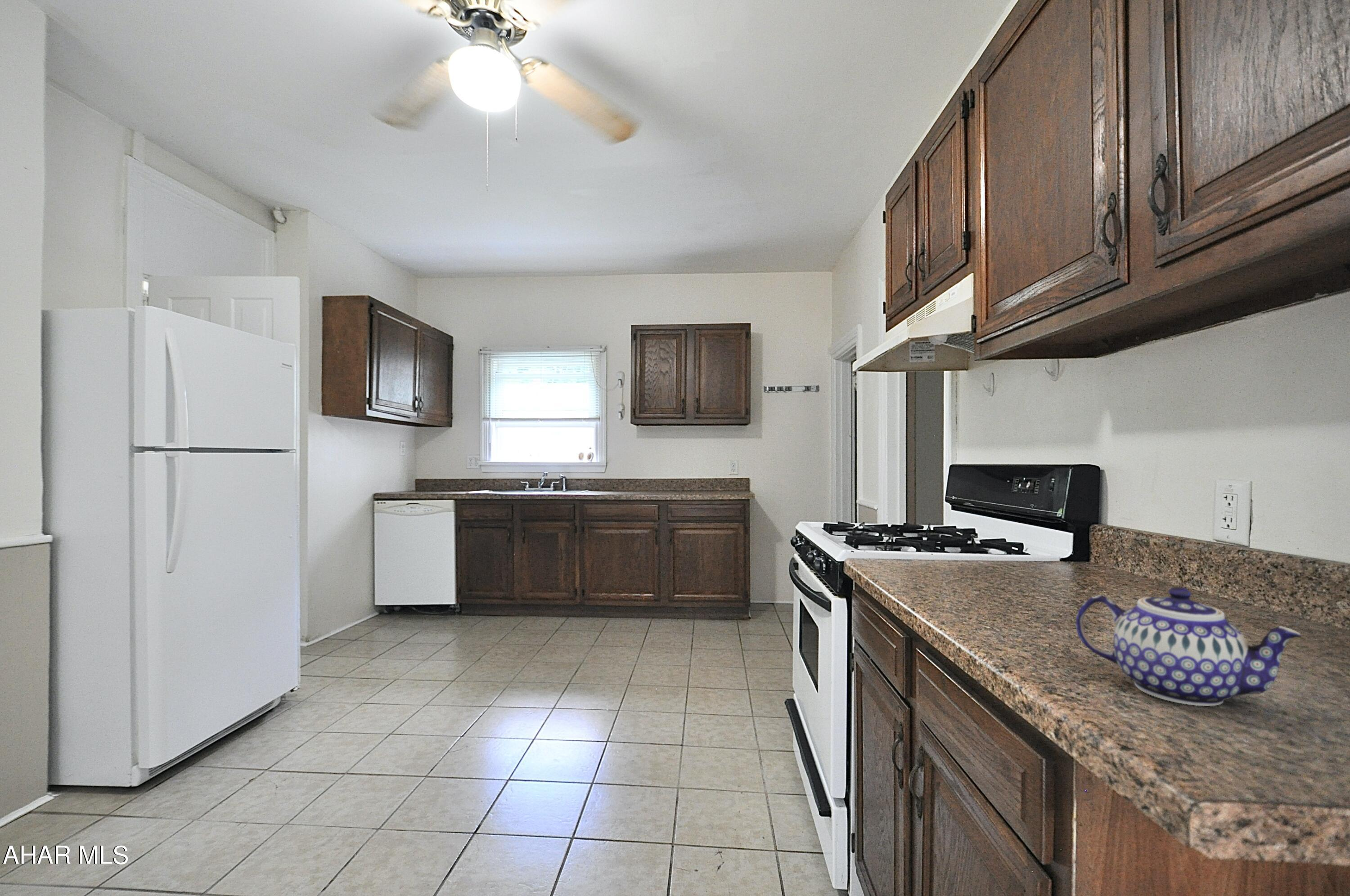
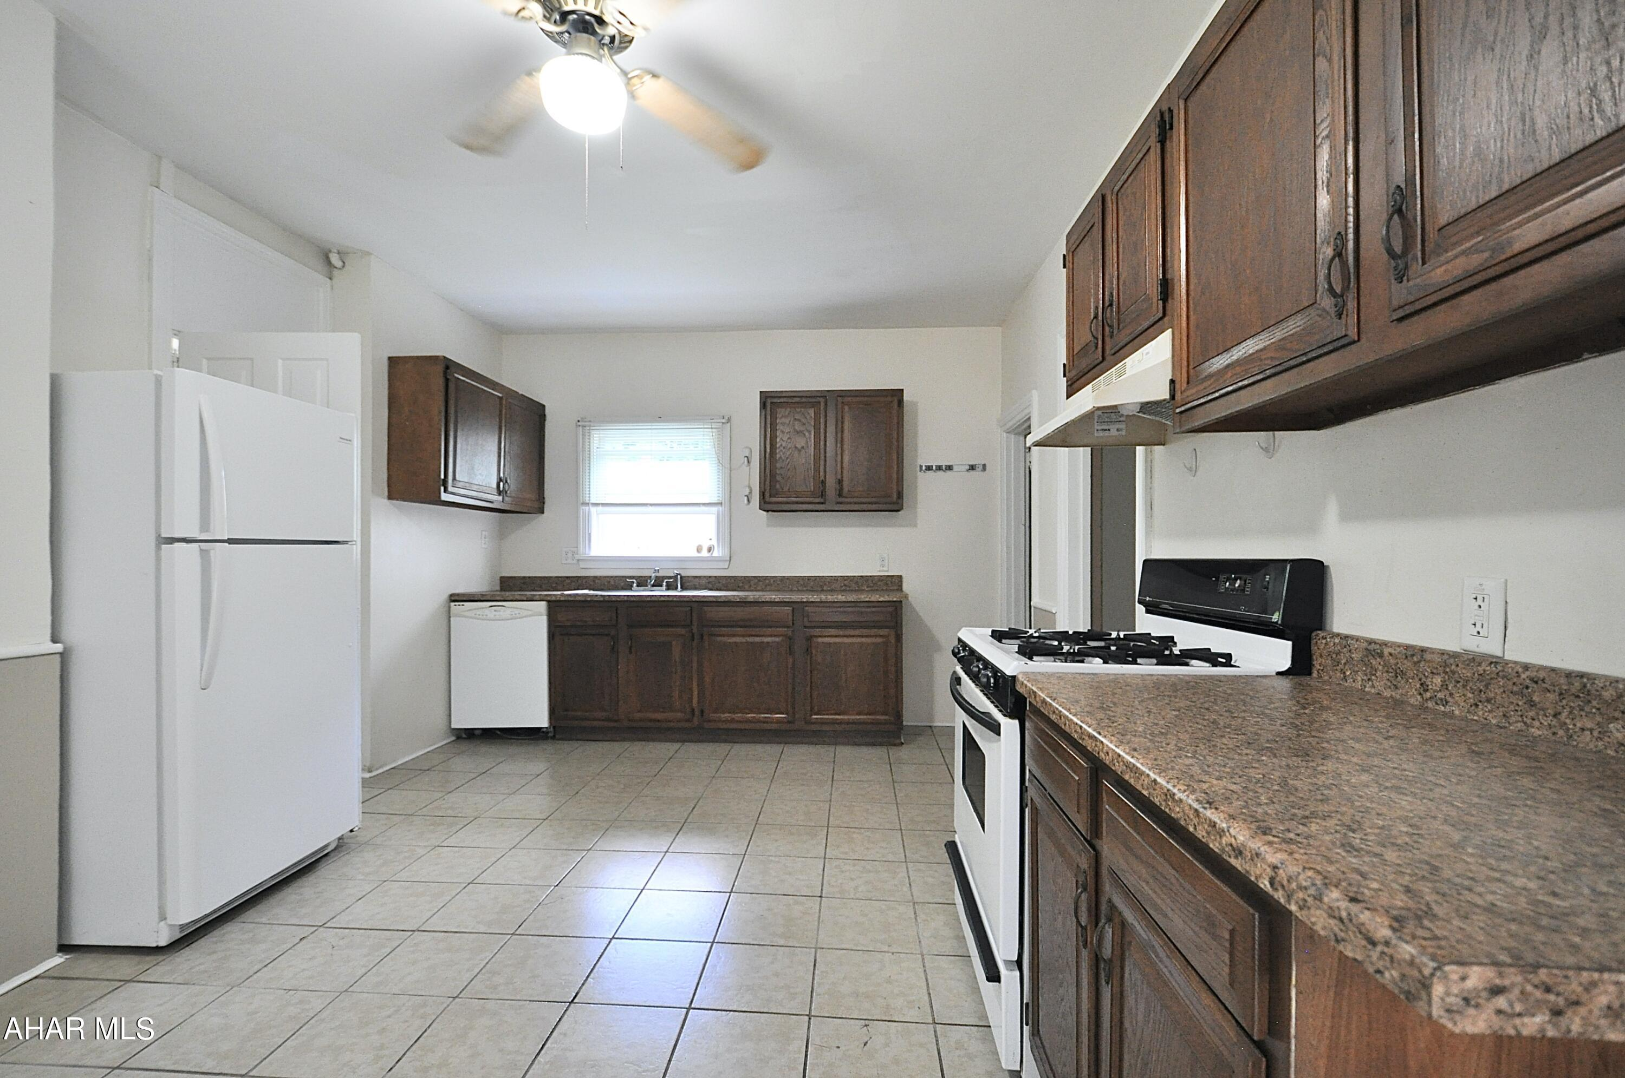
- teapot [1075,587,1302,707]
